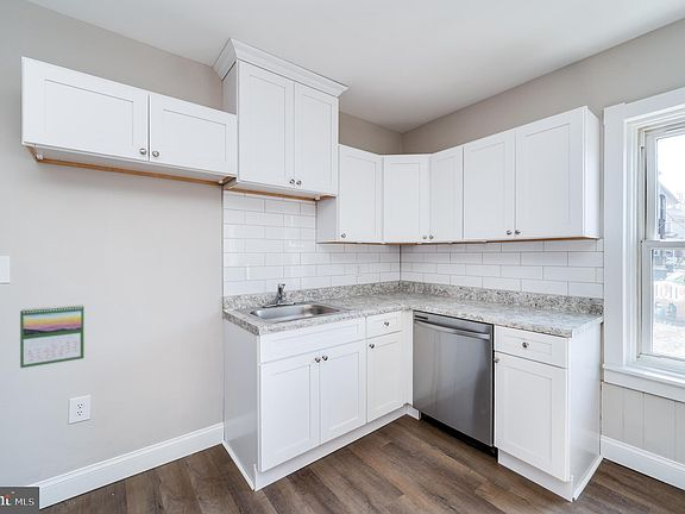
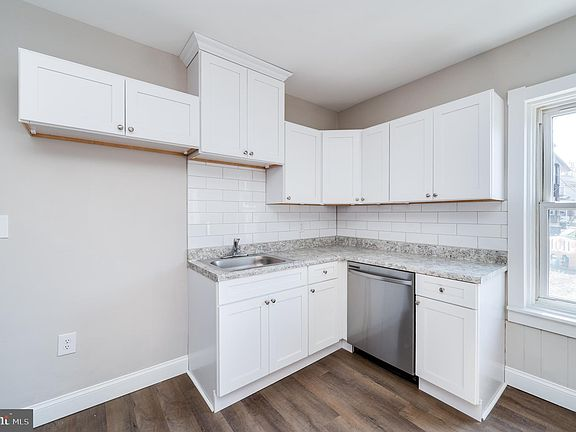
- calendar [19,303,84,369]
